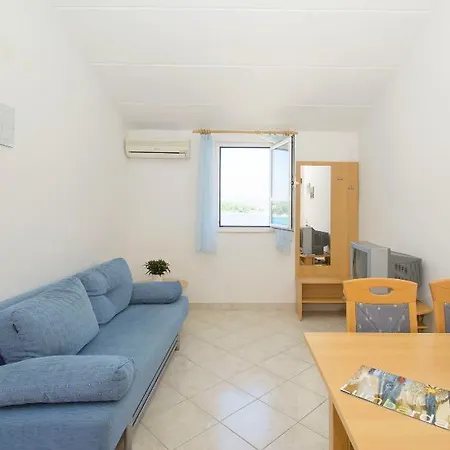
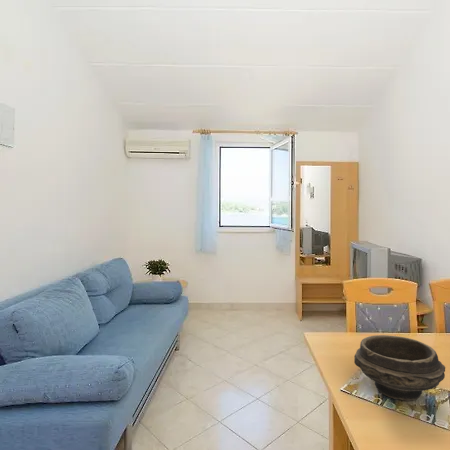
+ bowl [353,334,446,402]
